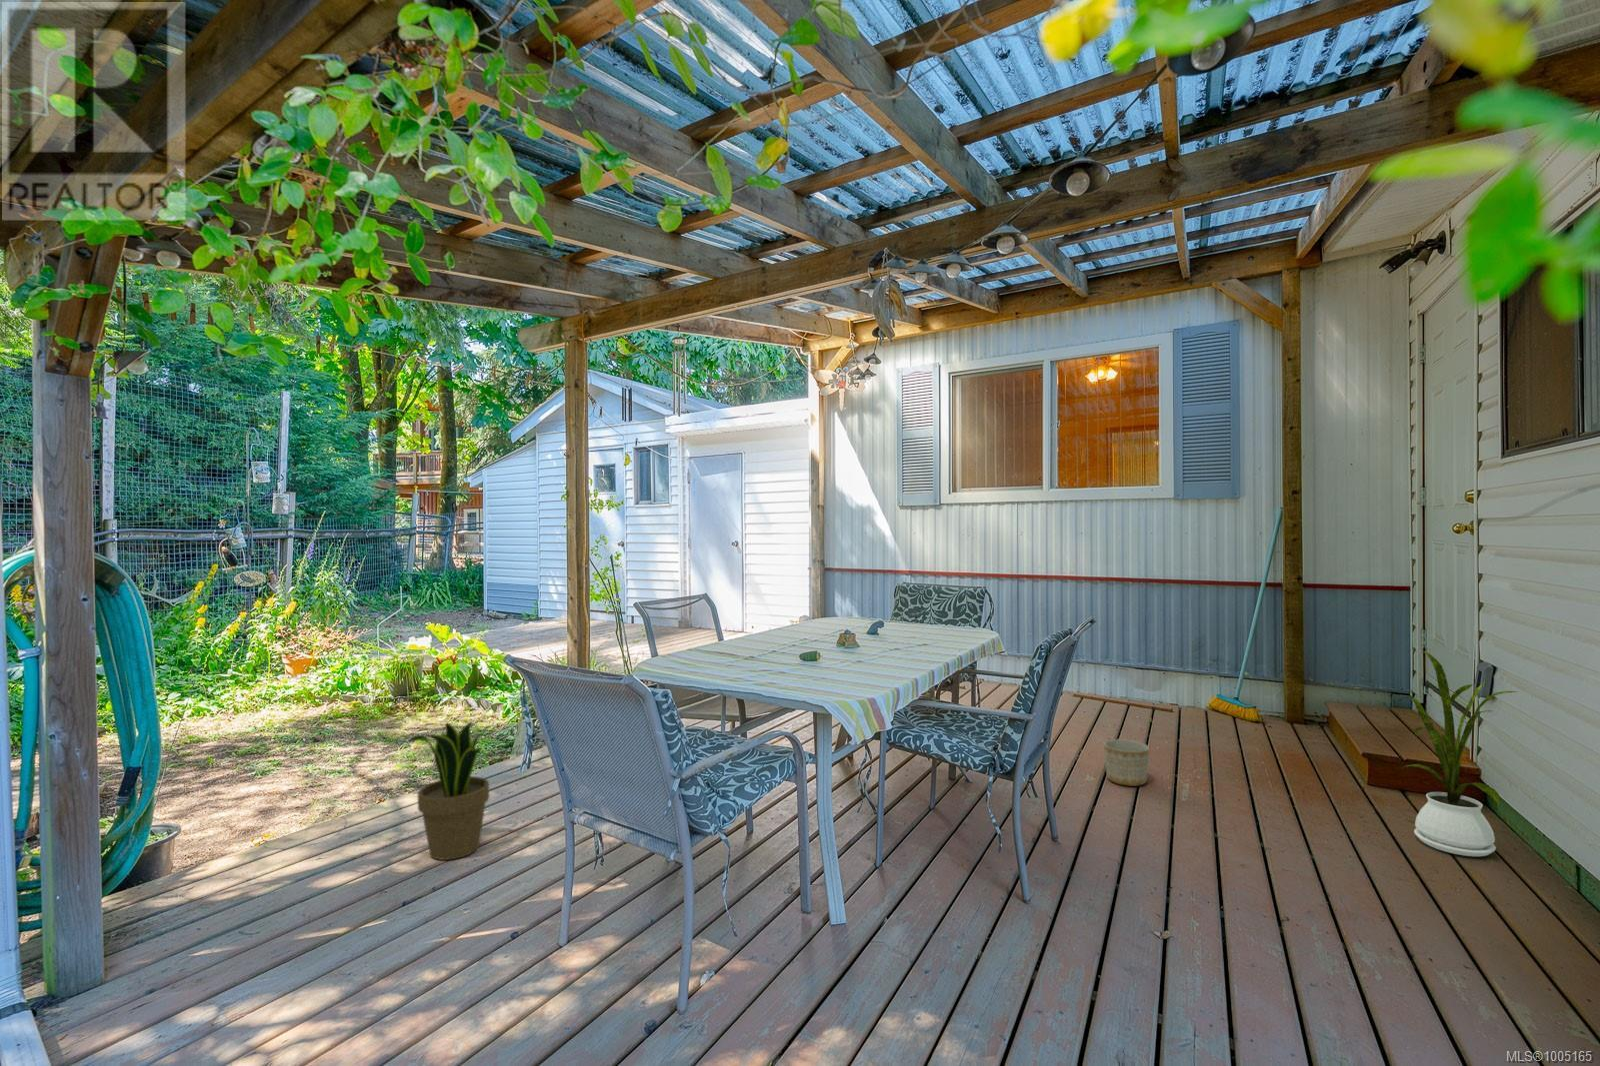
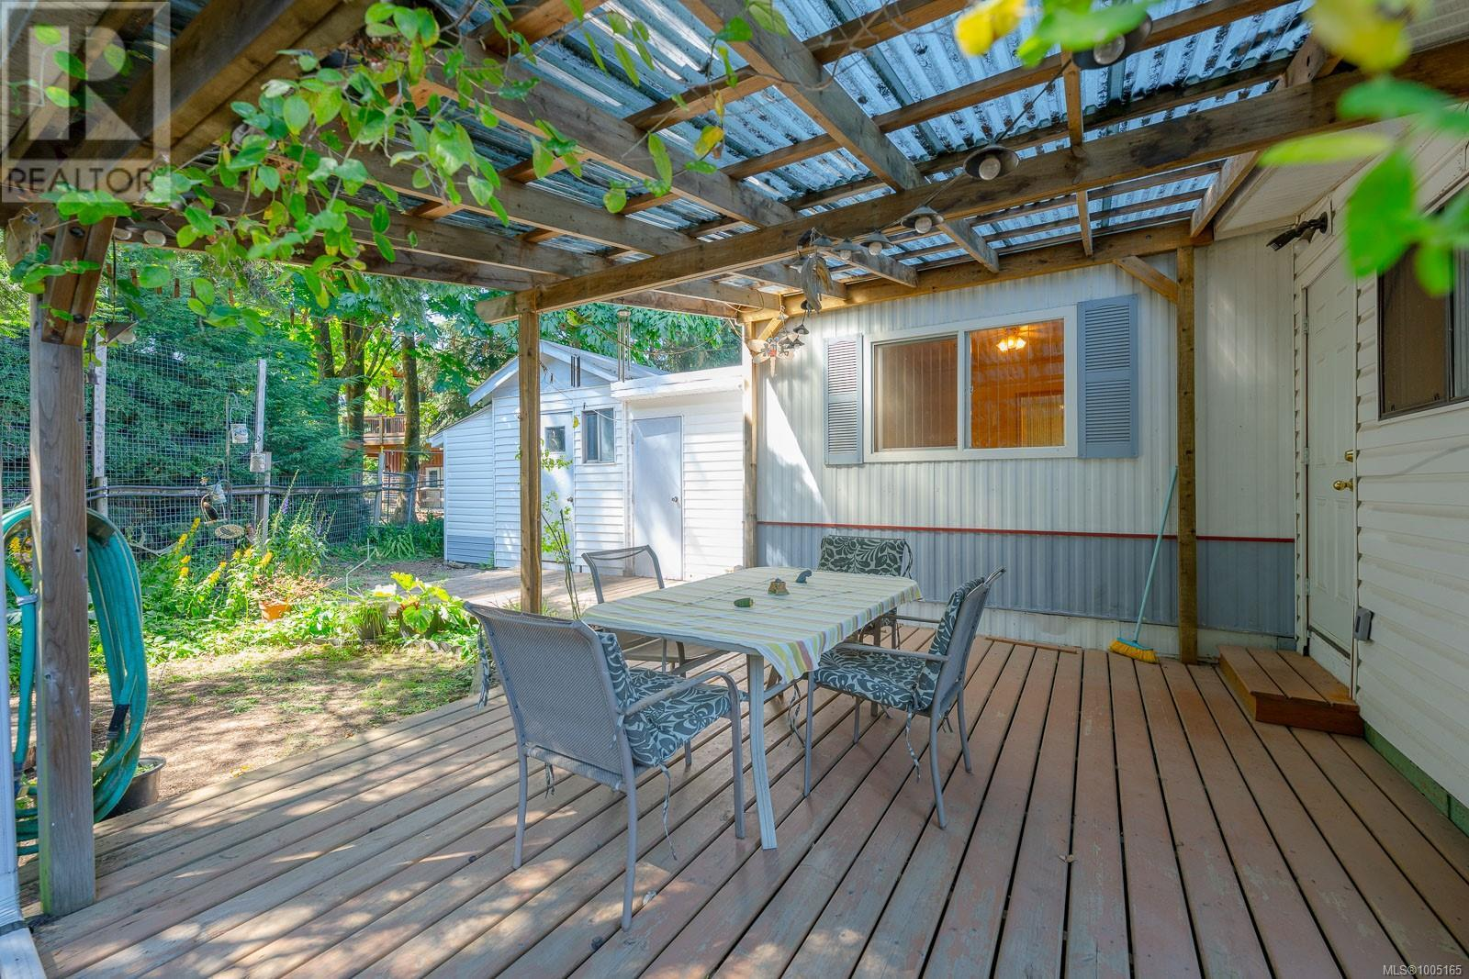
- potted plant [406,720,495,861]
- house plant [1401,650,1518,857]
- planter [1104,739,1150,788]
